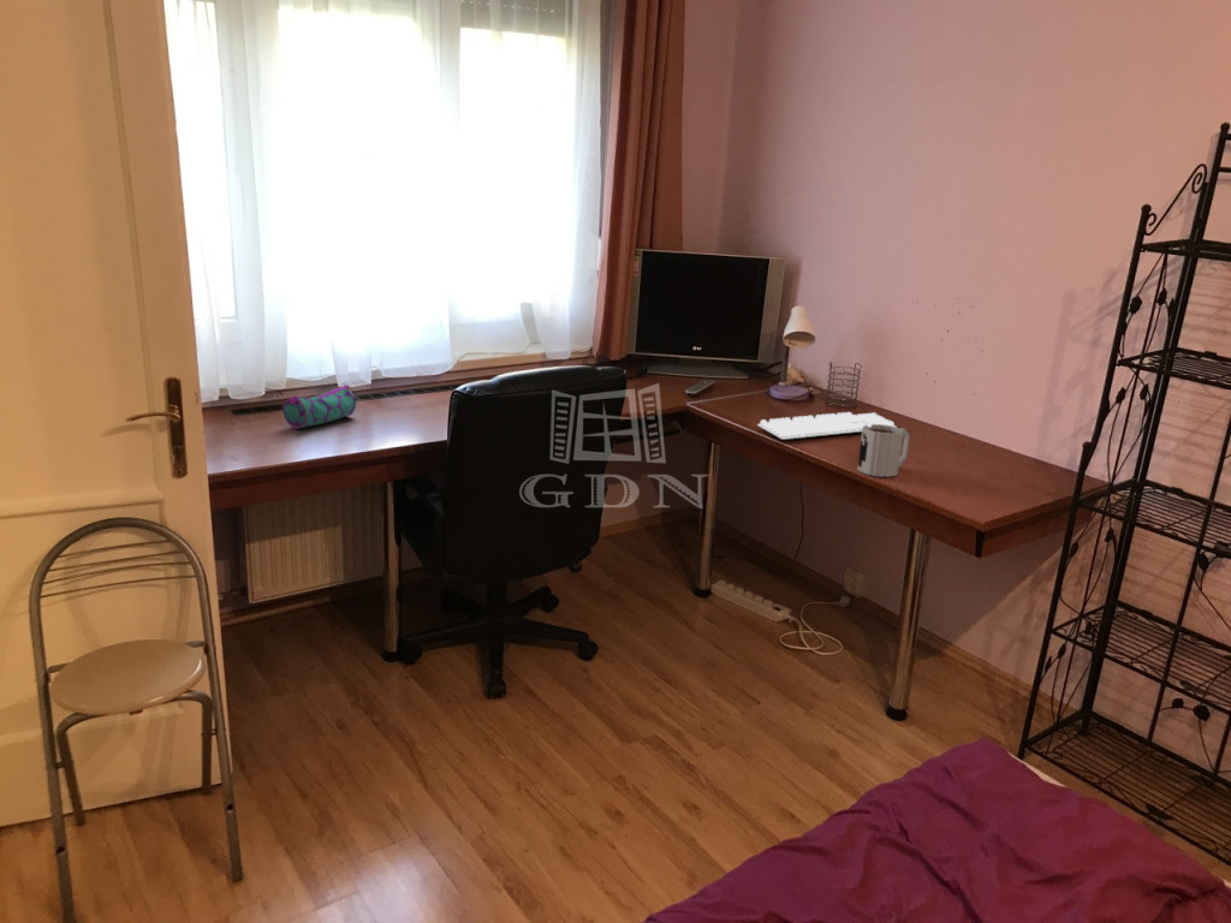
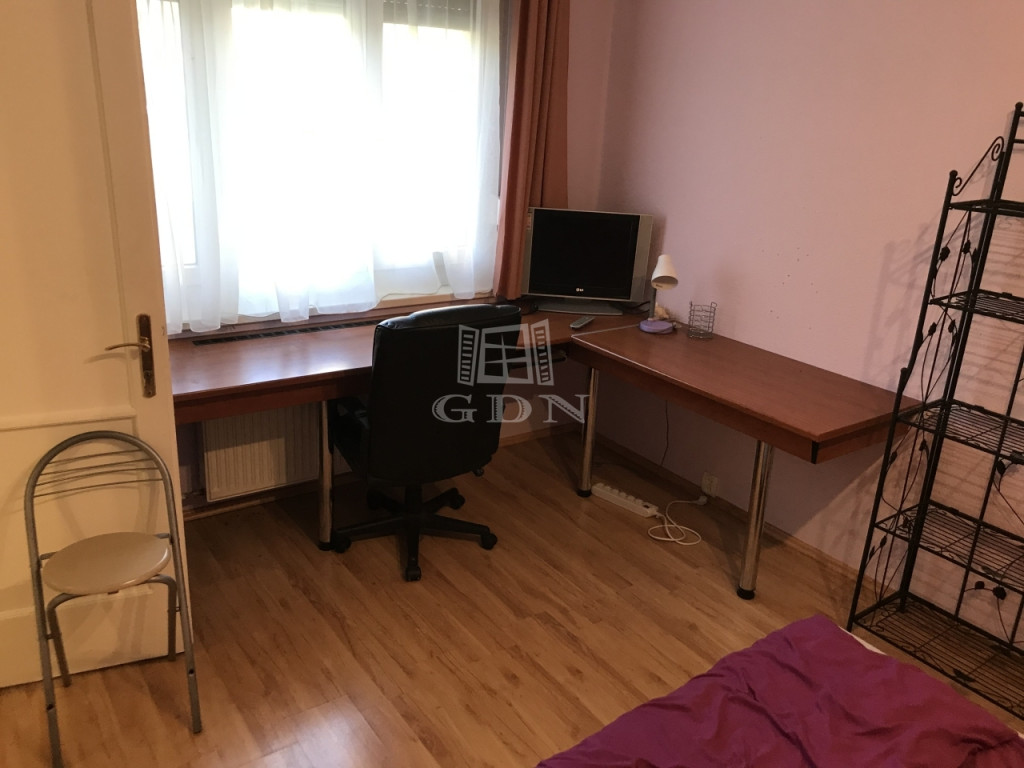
- mug [856,424,911,478]
- pencil case [281,383,357,430]
- keyboard [756,411,898,441]
